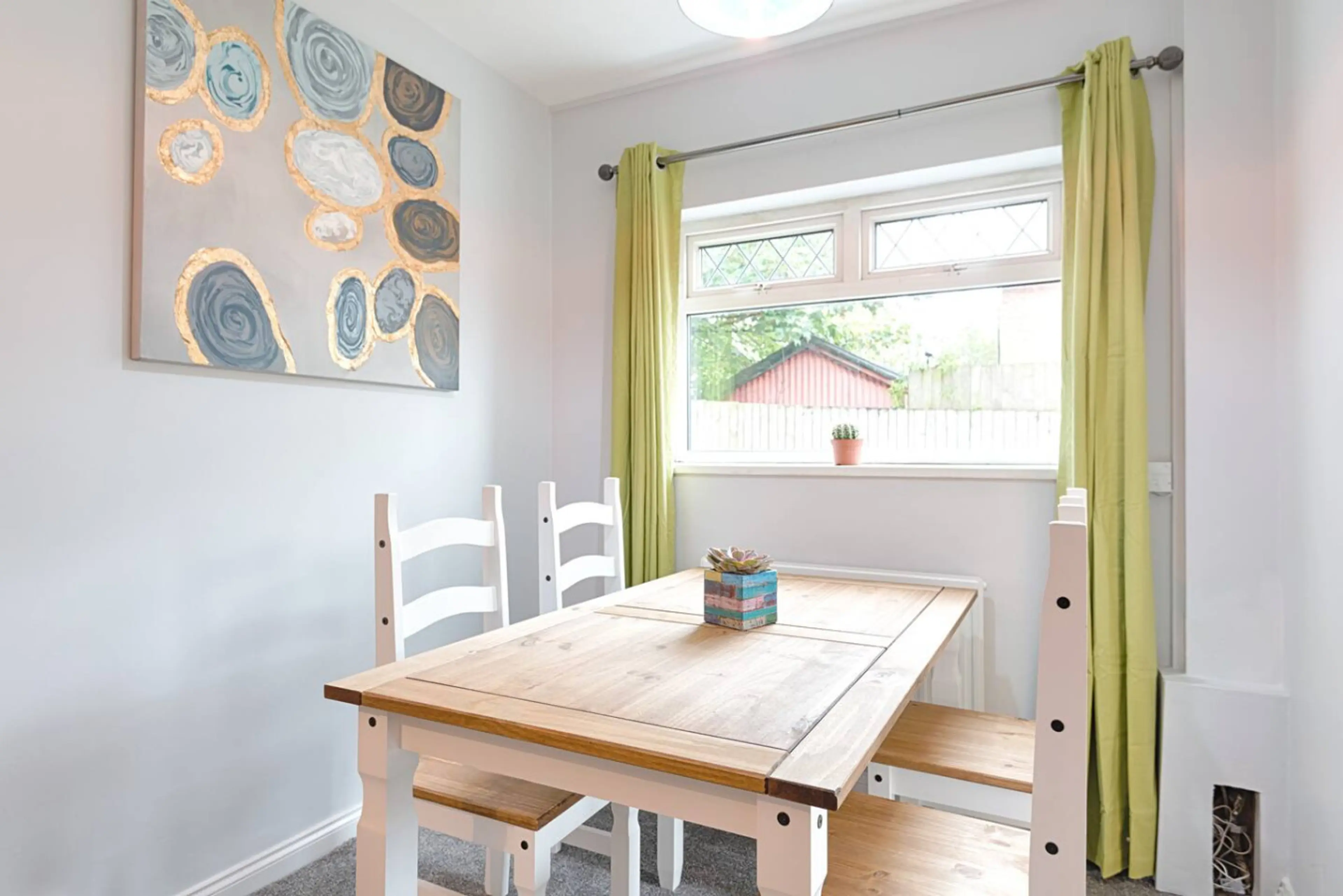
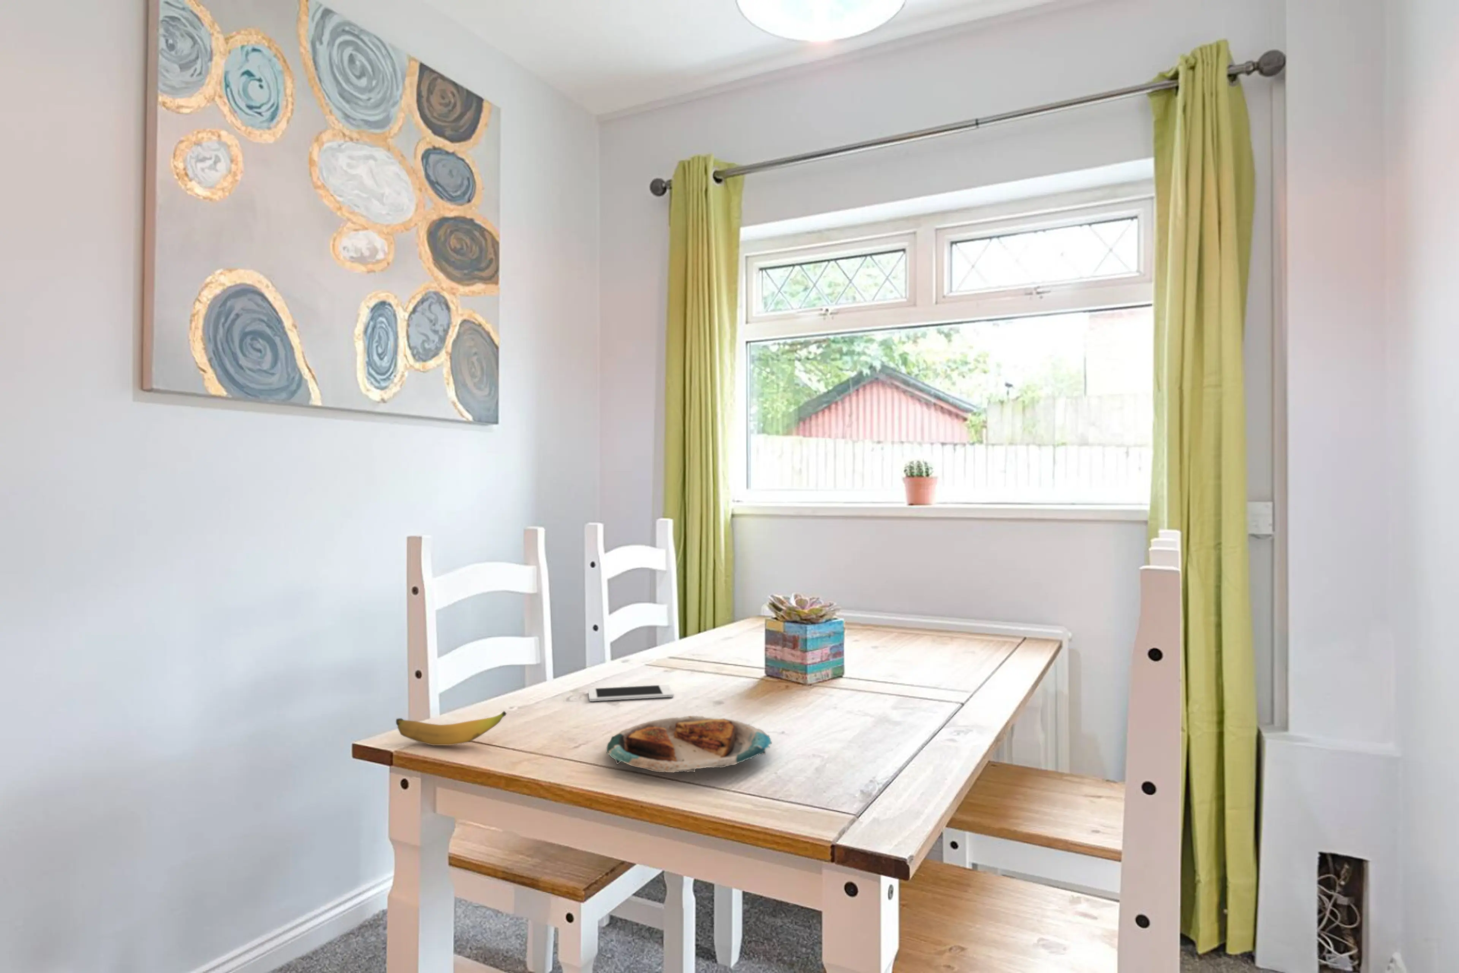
+ cell phone [588,684,674,702]
+ plate [606,716,772,773]
+ banana [395,710,507,746]
